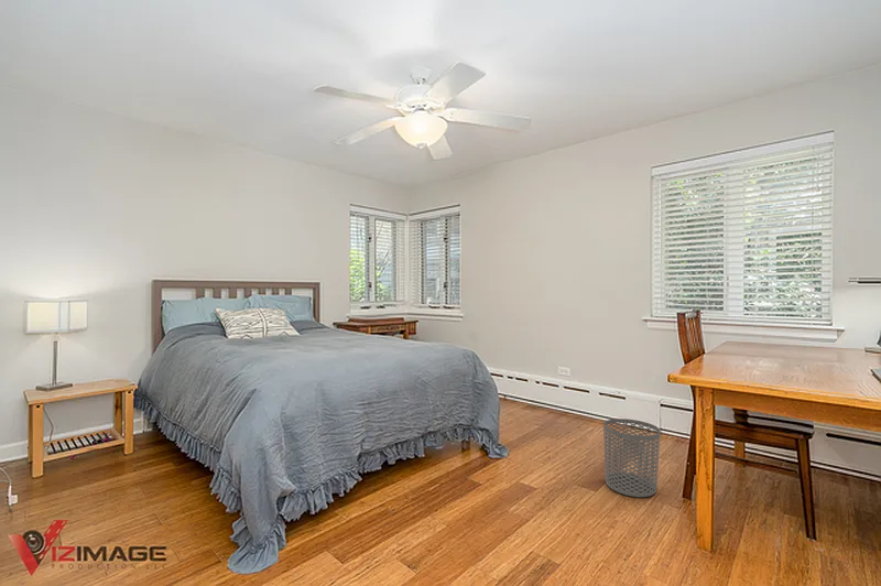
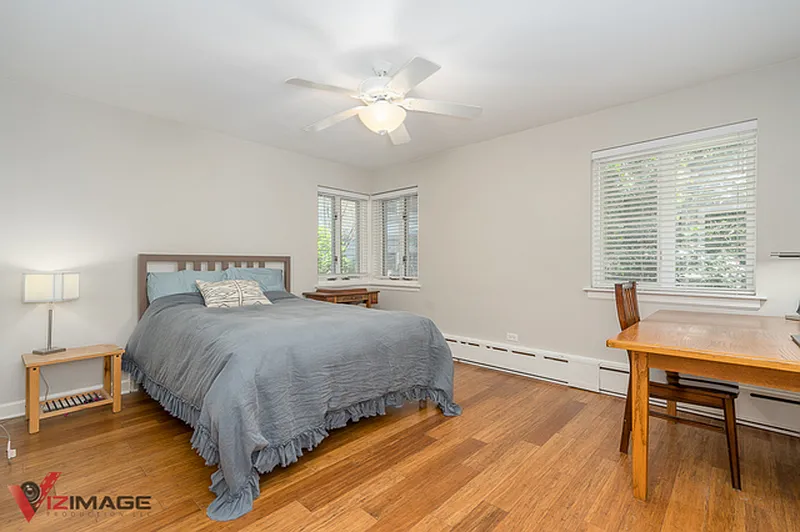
- waste bin [602,417,662,498]
